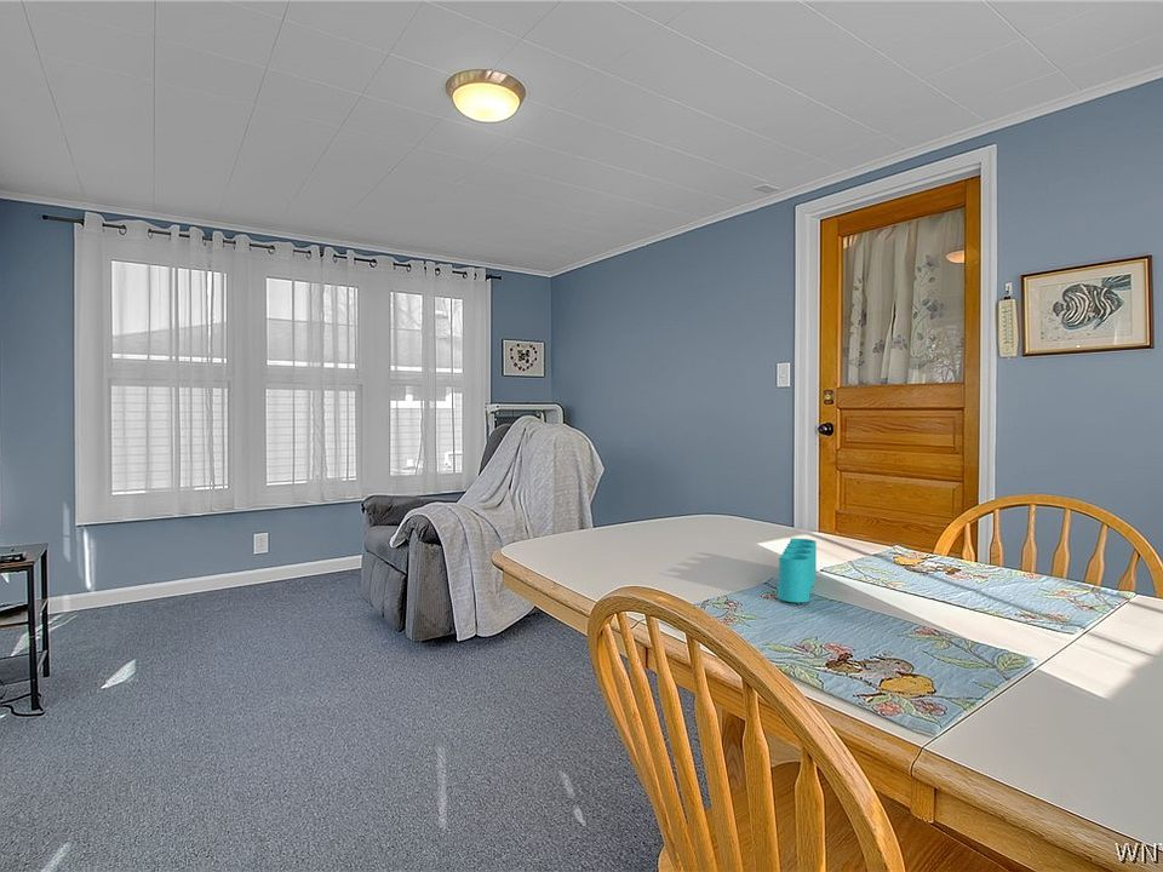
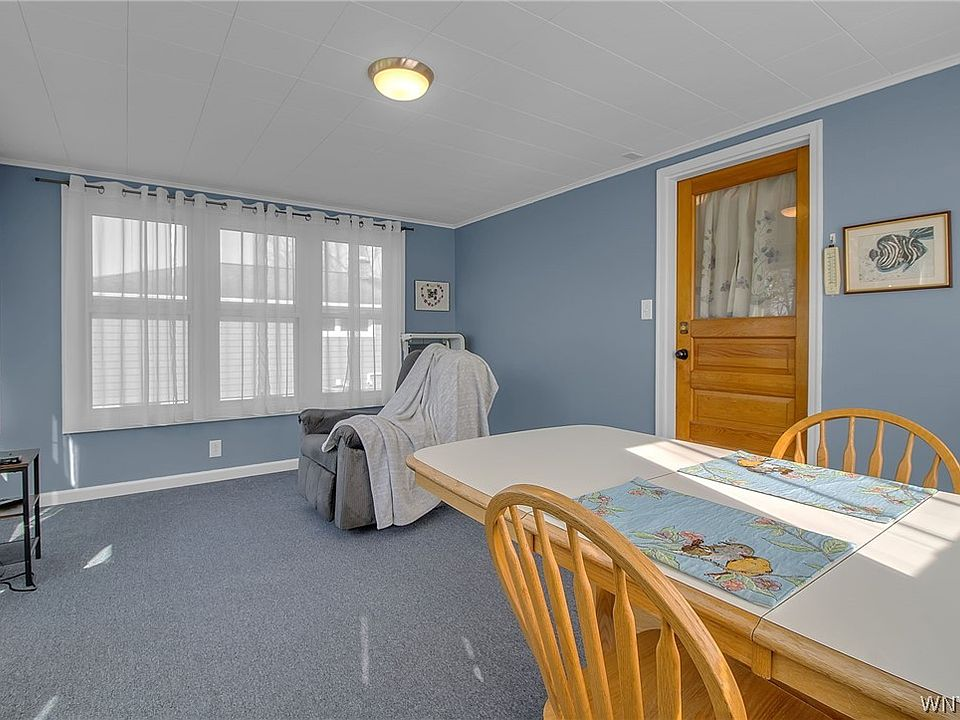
- pen holder [777,538,818,603]
